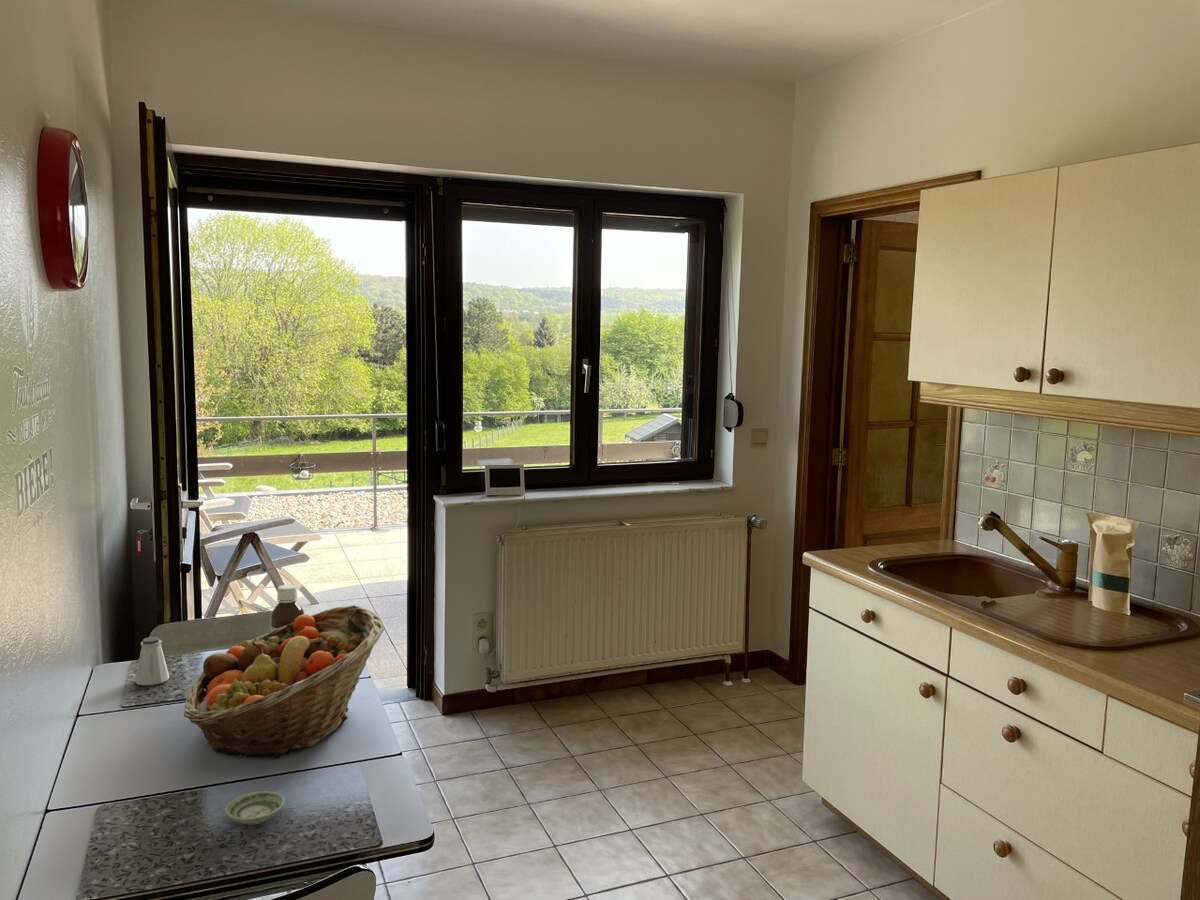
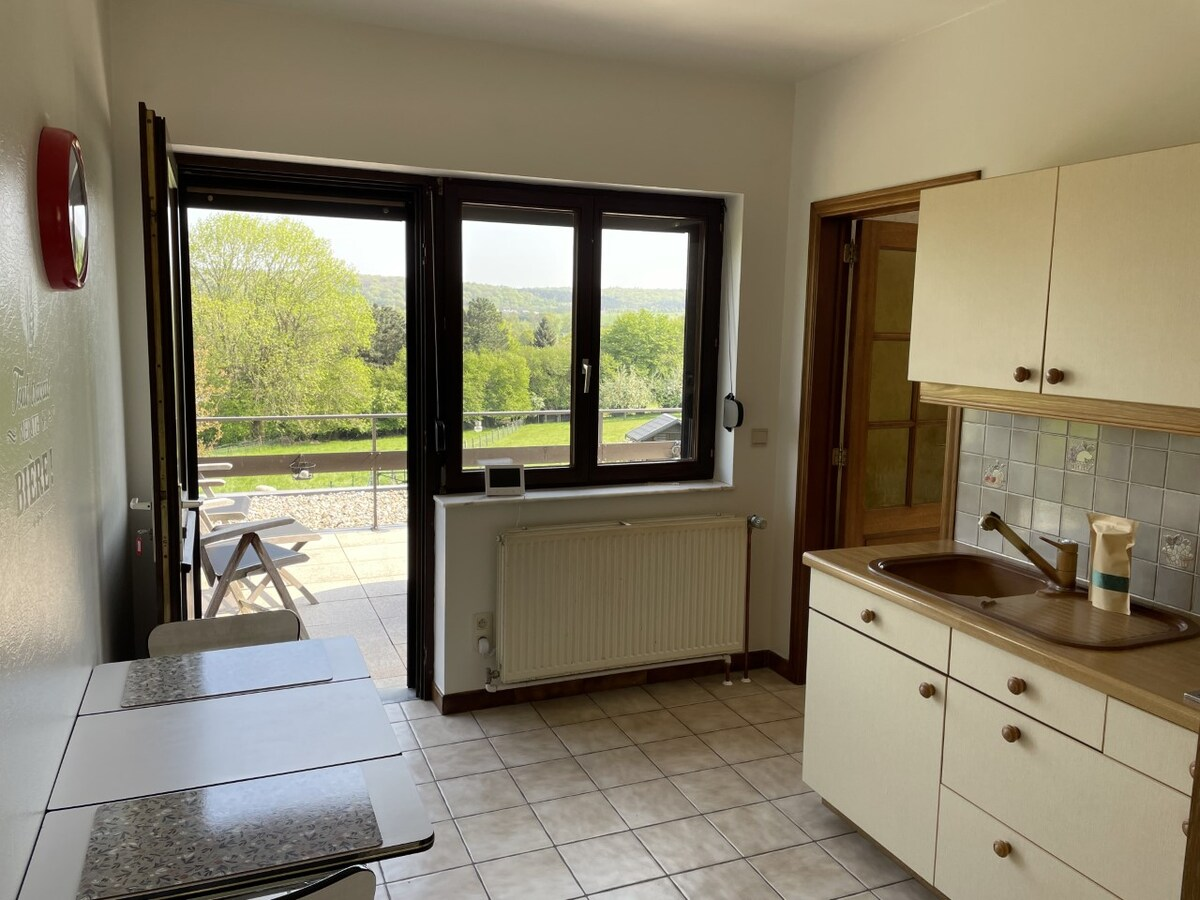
- saltshaker [134,636,170,686]
- saucer [224,790,286,826]
- bottle [270,584,305,632]
- fruit basket [183,604,386,760]
